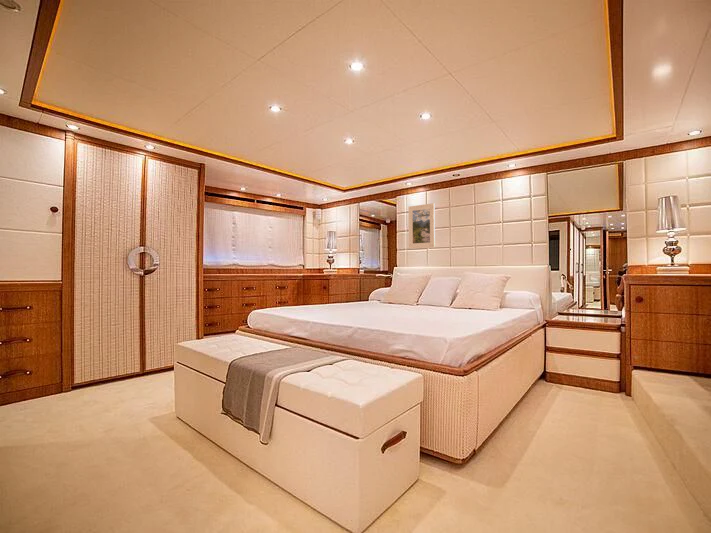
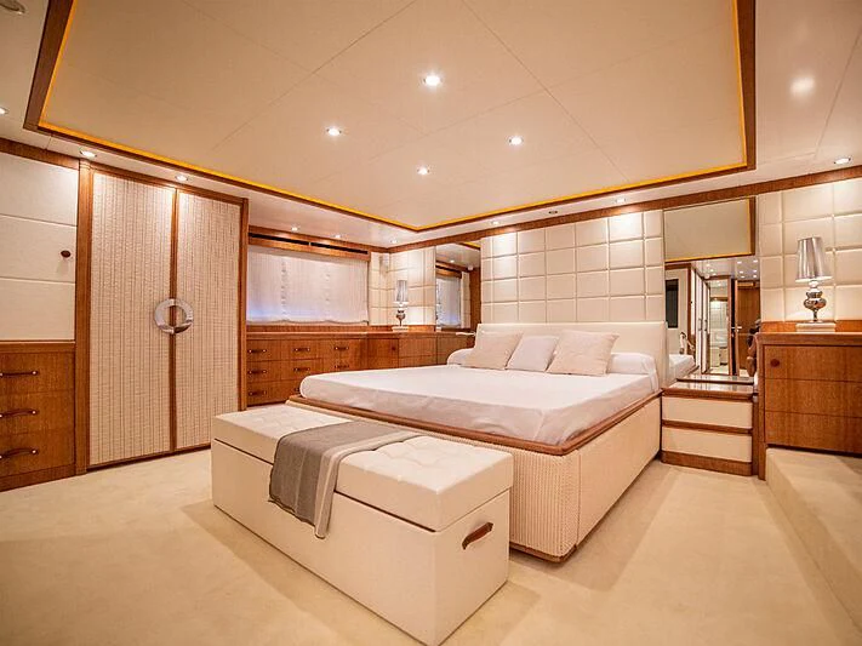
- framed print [407,202,436,249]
